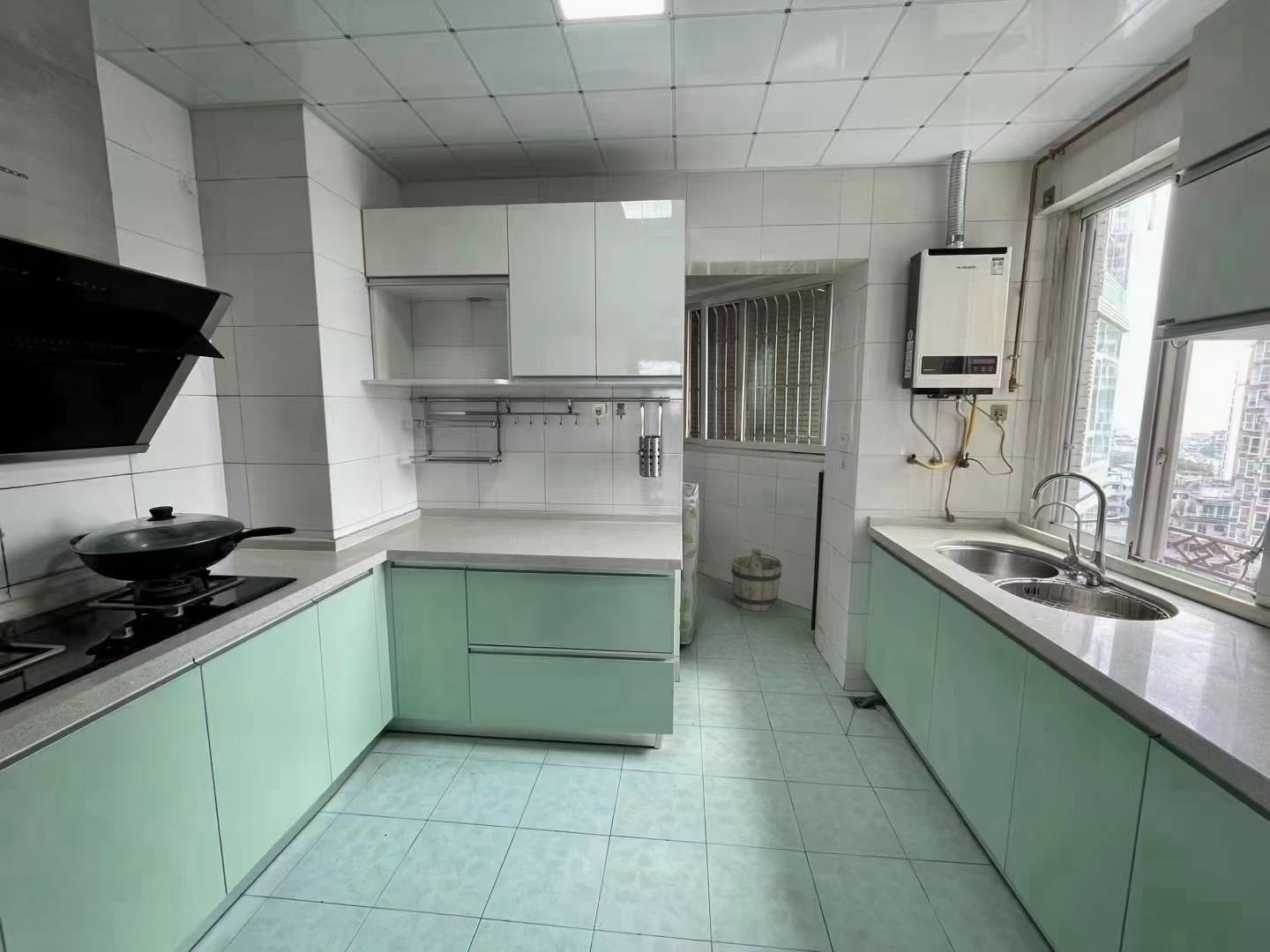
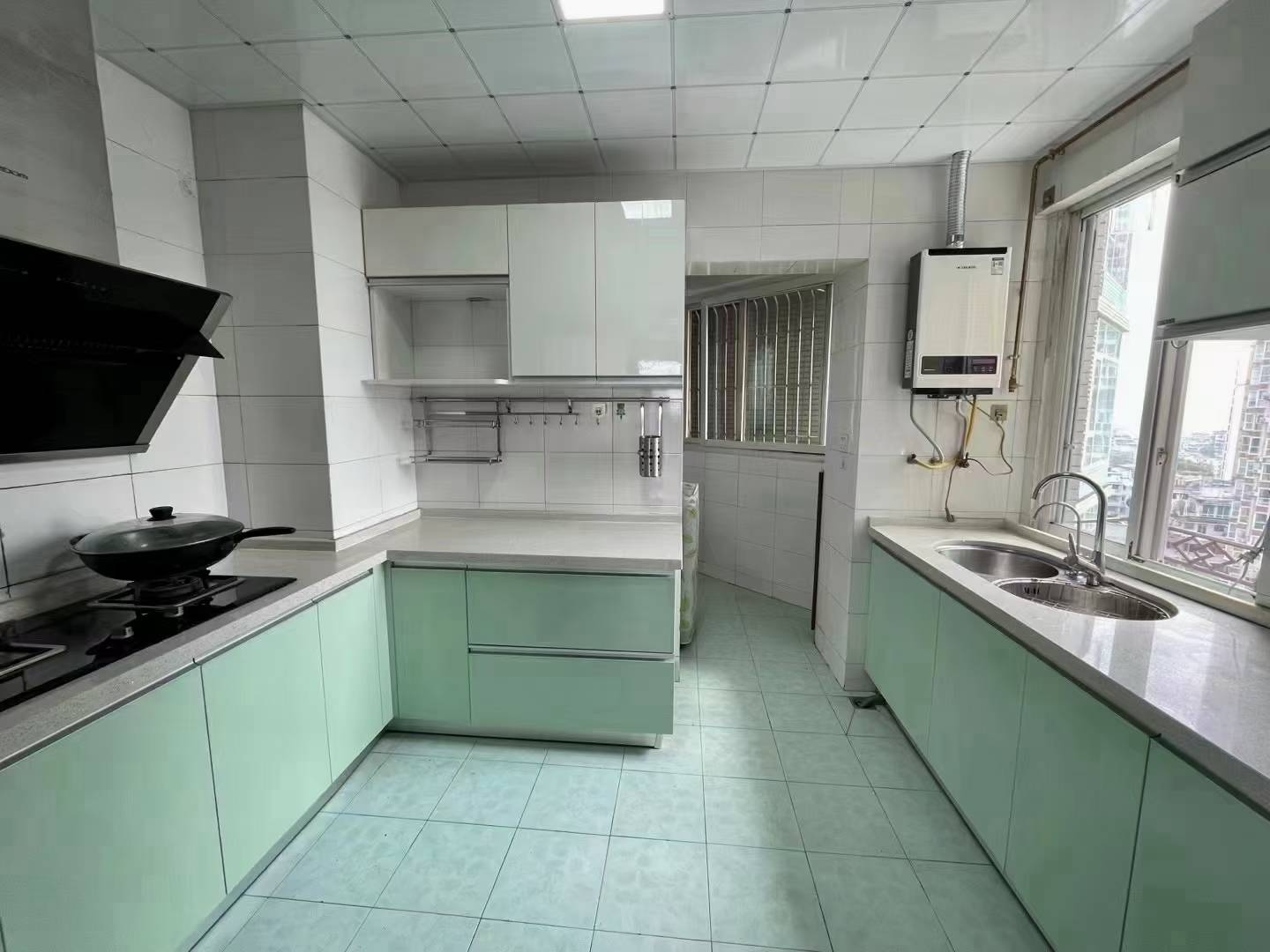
- bucket [731,547,783,612]
